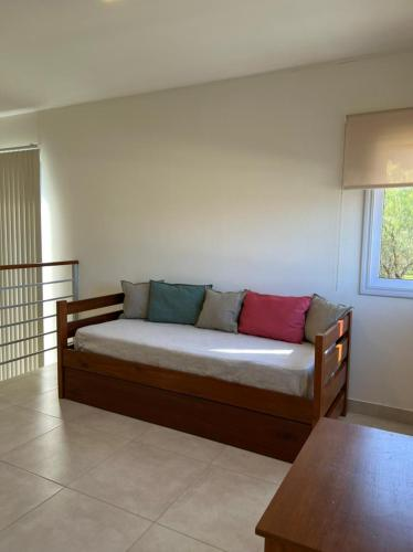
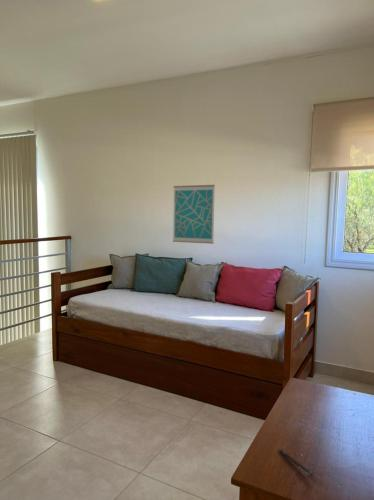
+ pen [278,448,314,477]
+ wall art [172,184,216,245]
